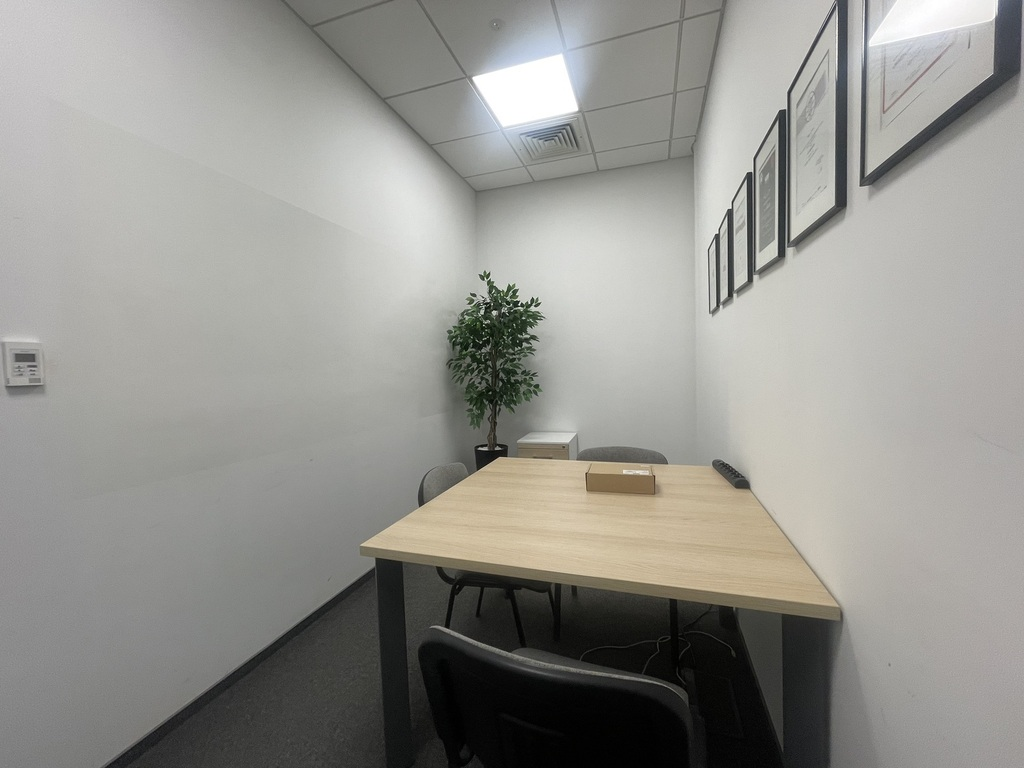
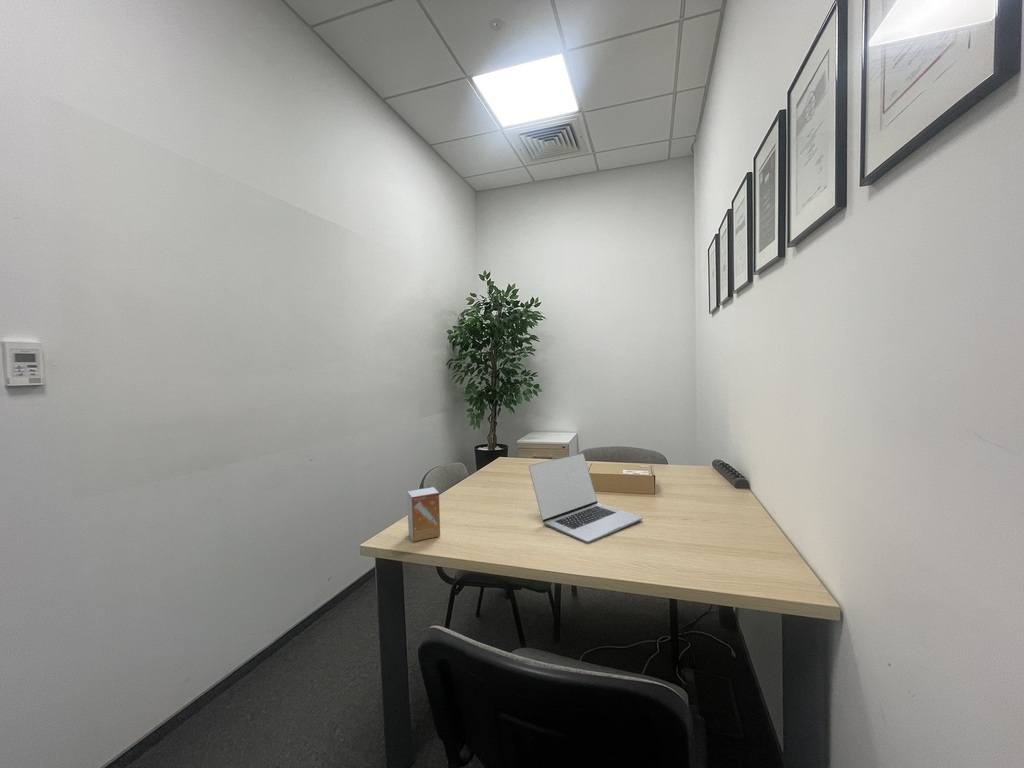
+ small box [406,486,441,543]
+ laptop [528,452,643,544]
